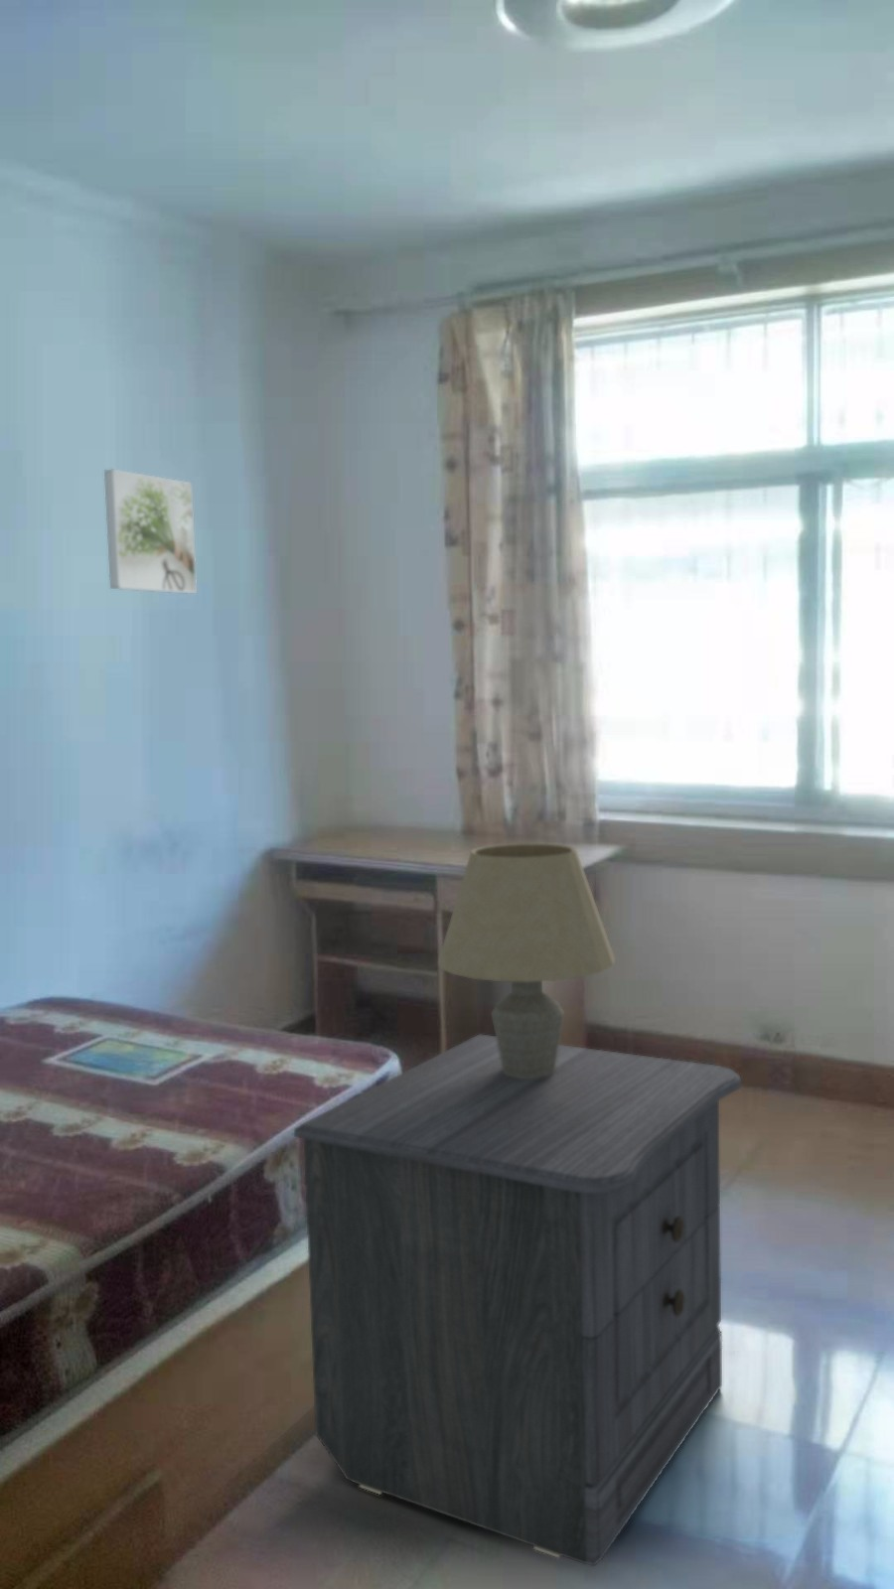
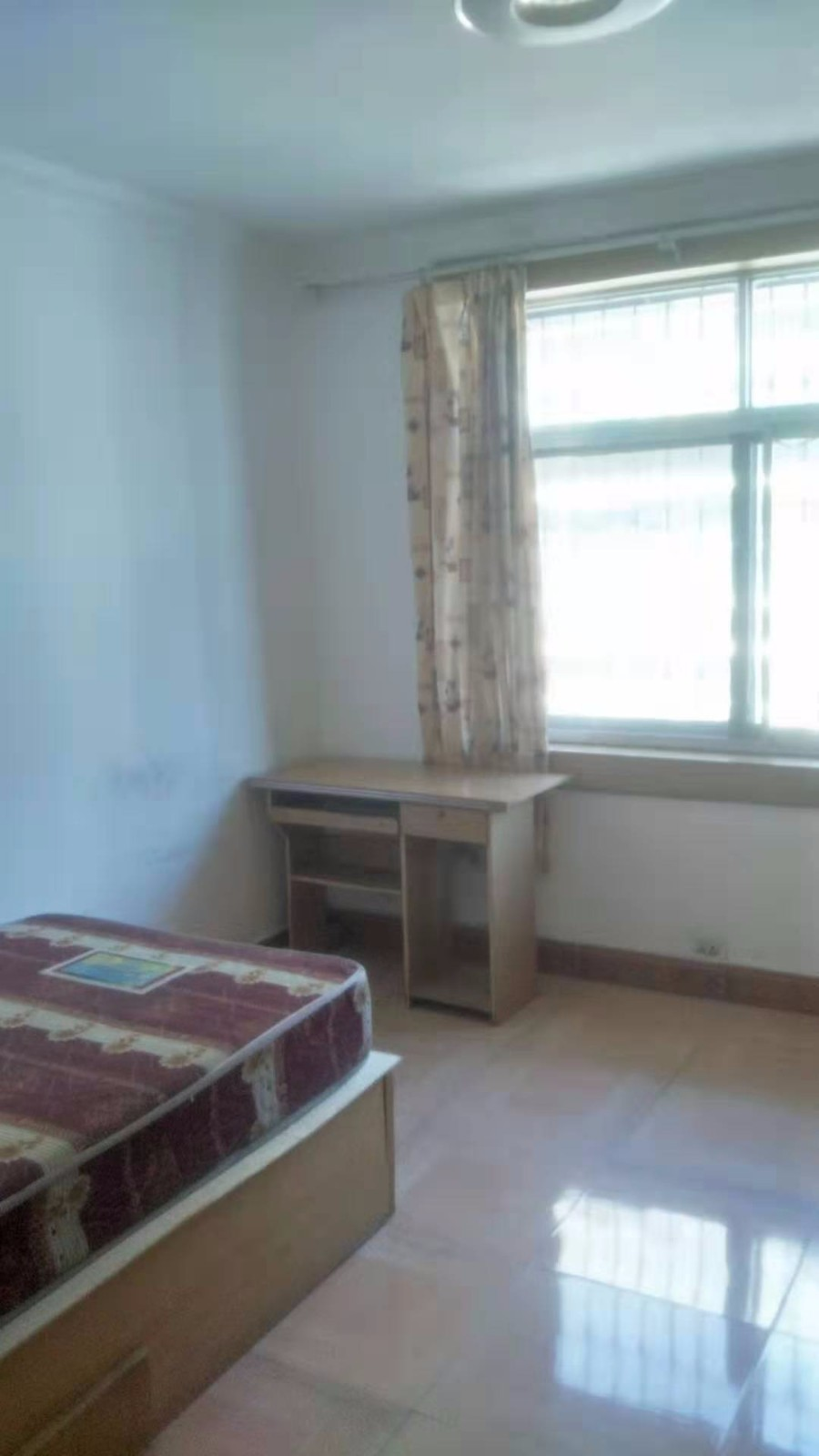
- table lamp [437,843,616,1078]
- nightstand [293,1032,742,1567]
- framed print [104,469,198,595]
